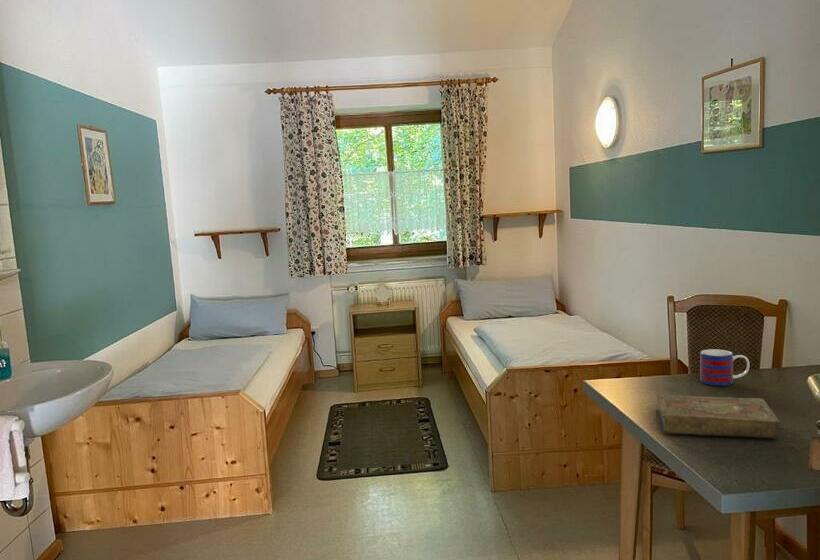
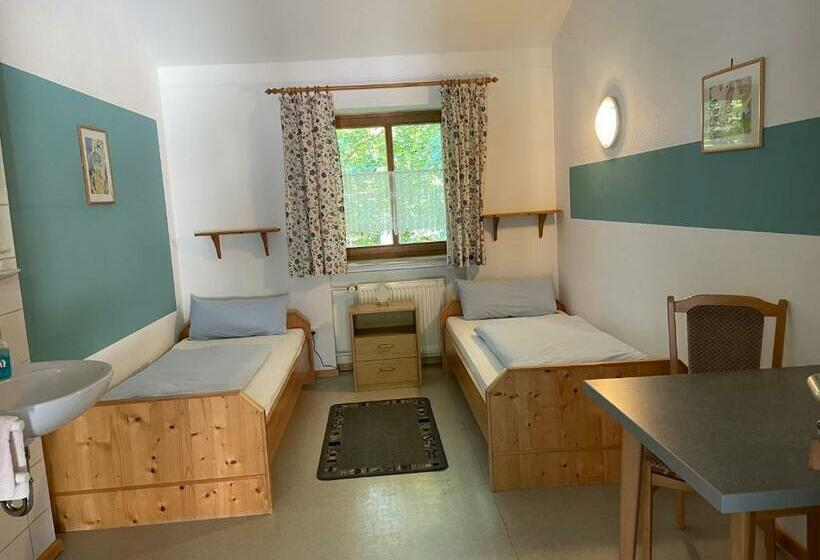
- book [654,394,781,440]
- mug [699,348,750,387]
